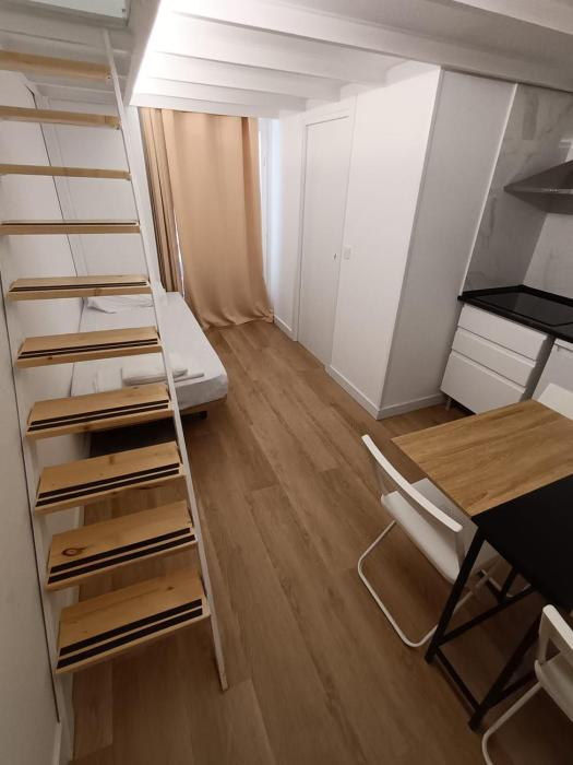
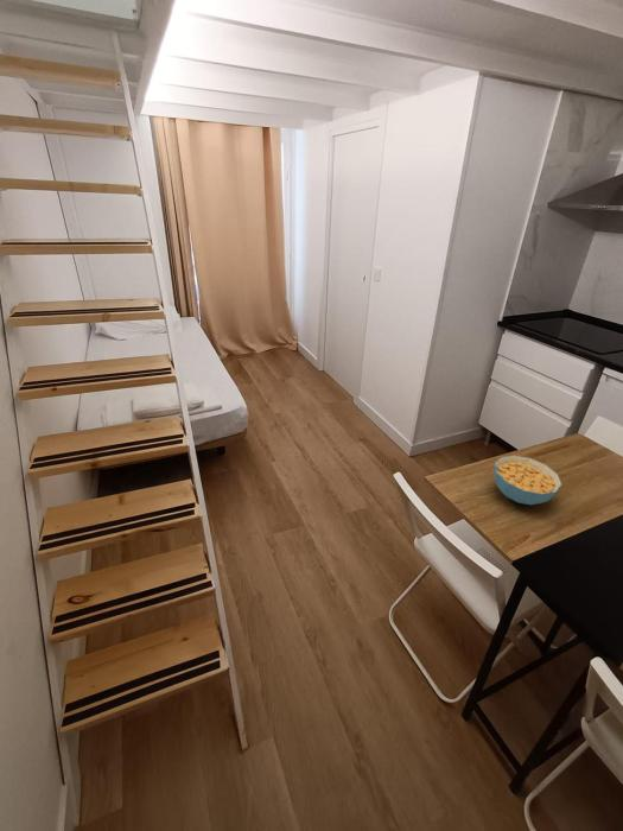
+ cereal bowl [492,455,562,506]
